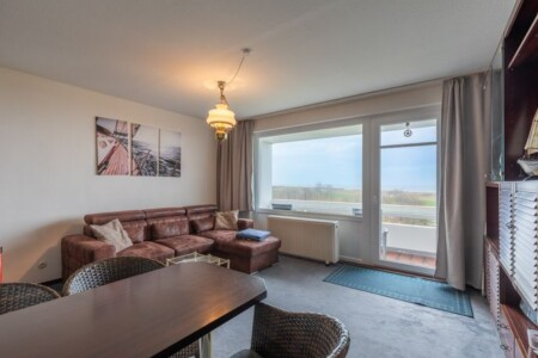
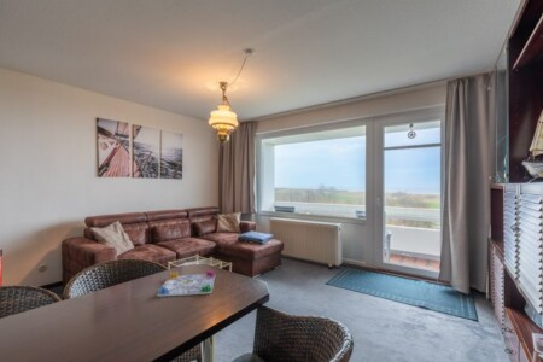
+ board game [156,269,216,298]
